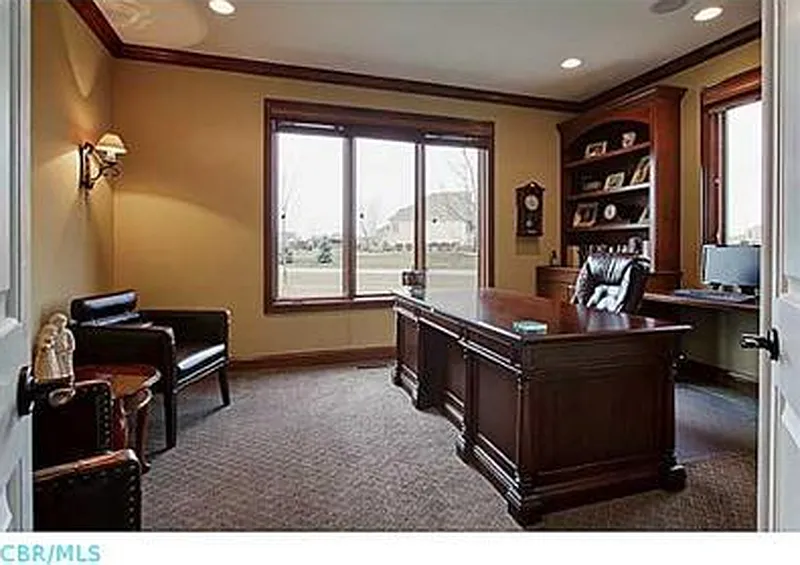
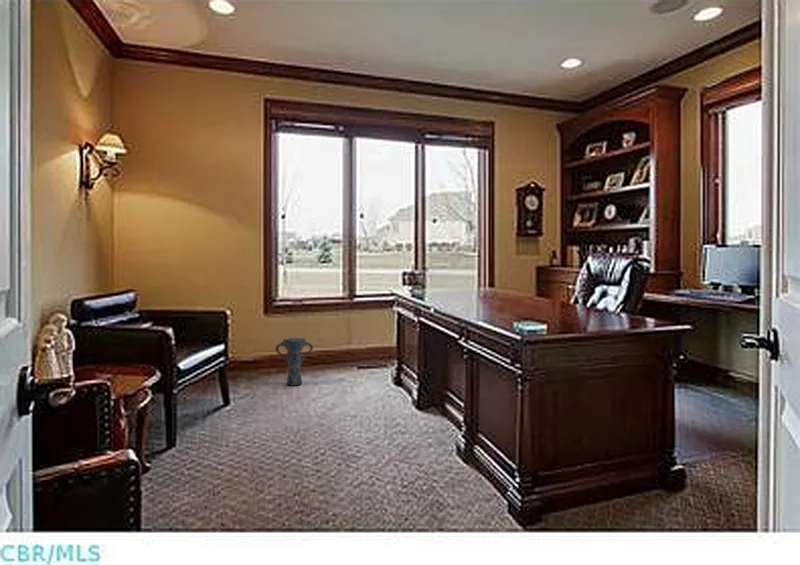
+ vase [274,337,314,386]
